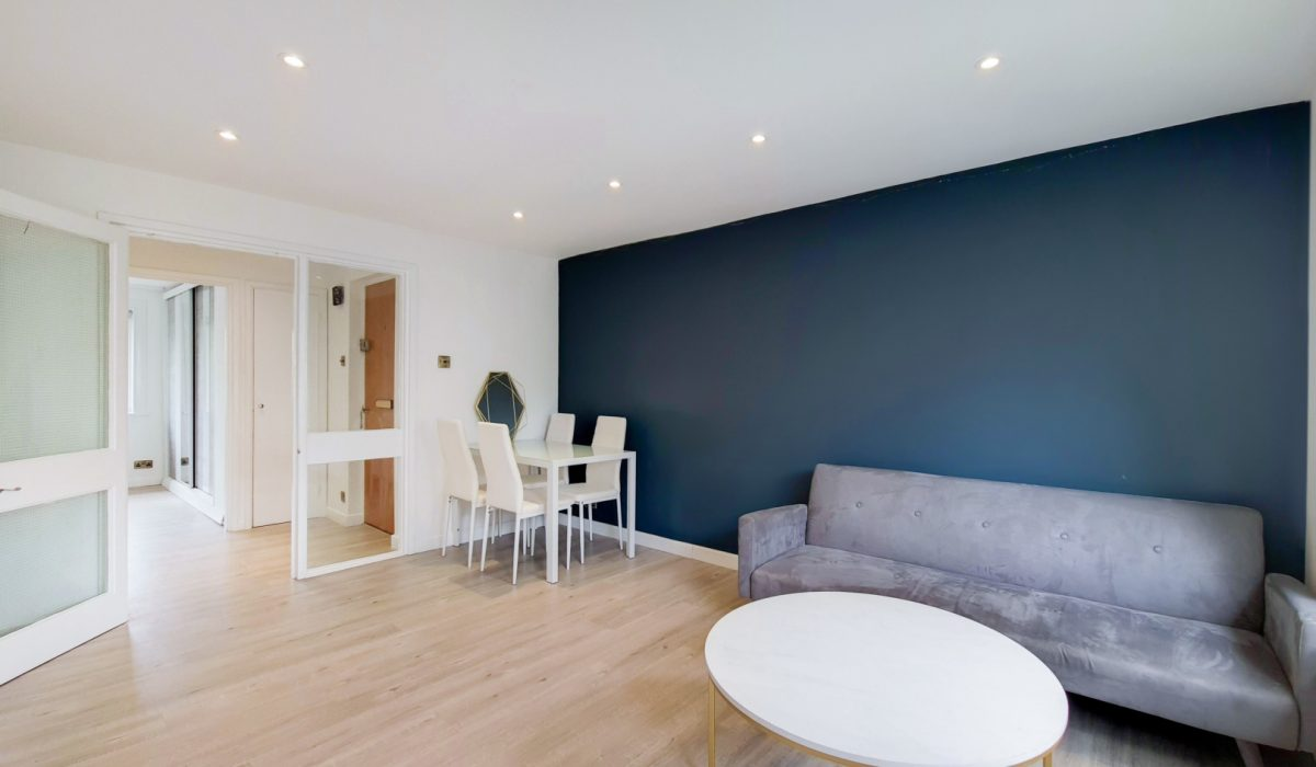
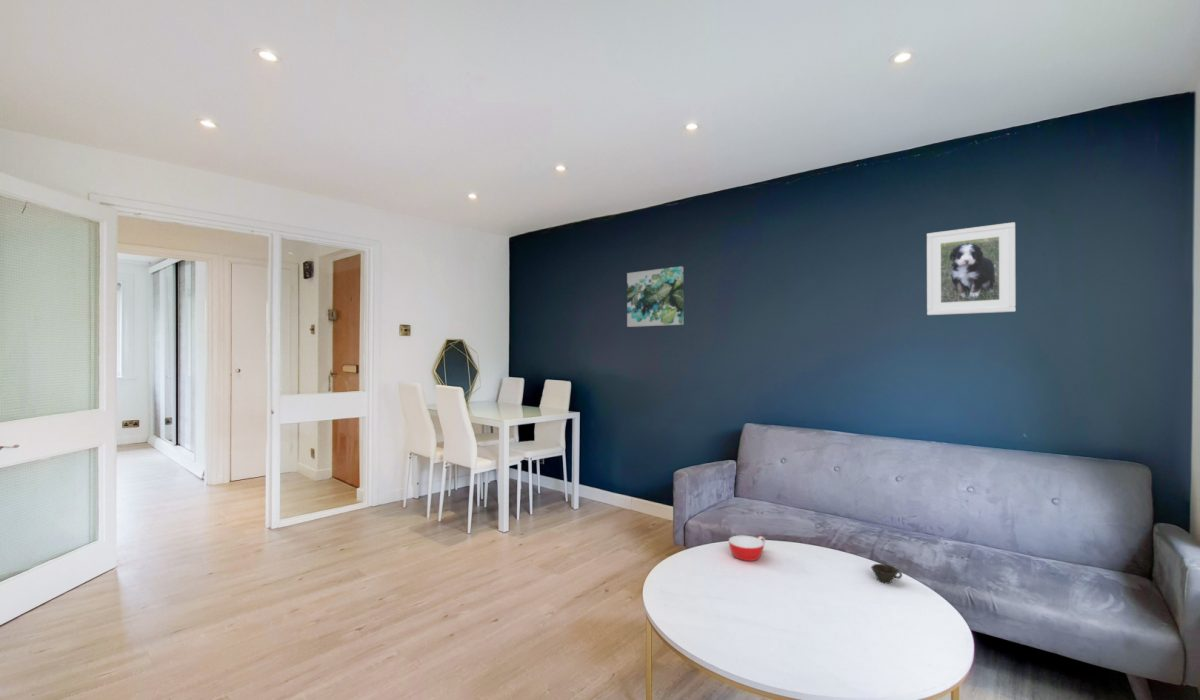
+ cup [870,563,903,585]
+ bowl [728,535,766,562]
+ wall art [626,265,684,328]
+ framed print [926,221,1017,316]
